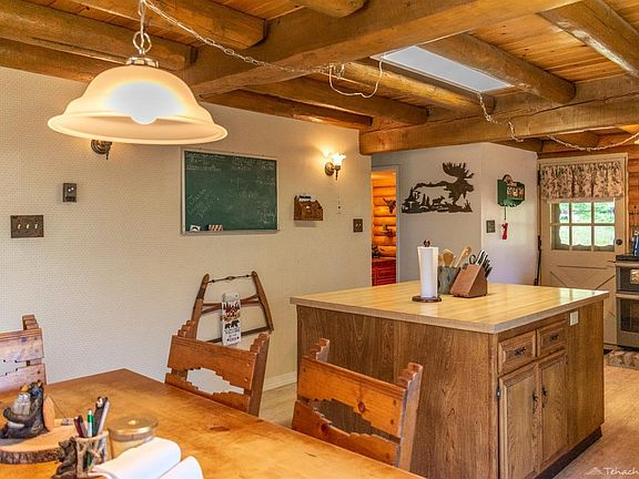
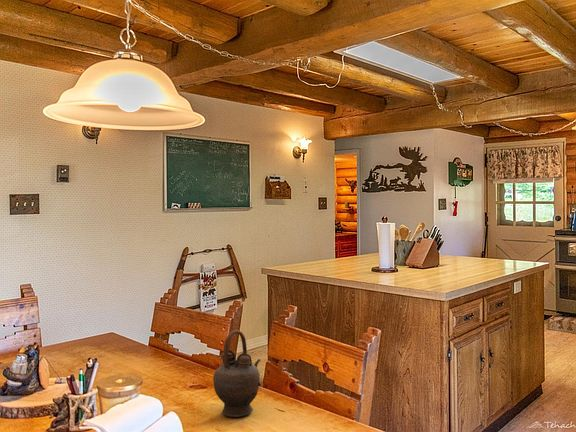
+ teapot [212,329,262,418]
